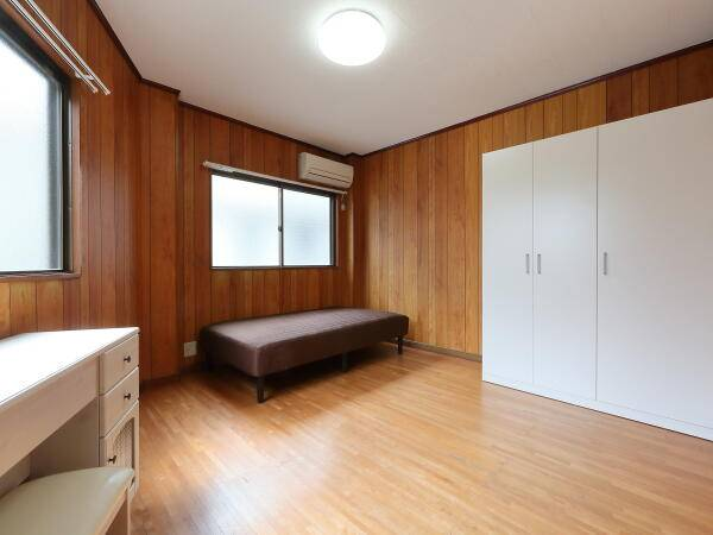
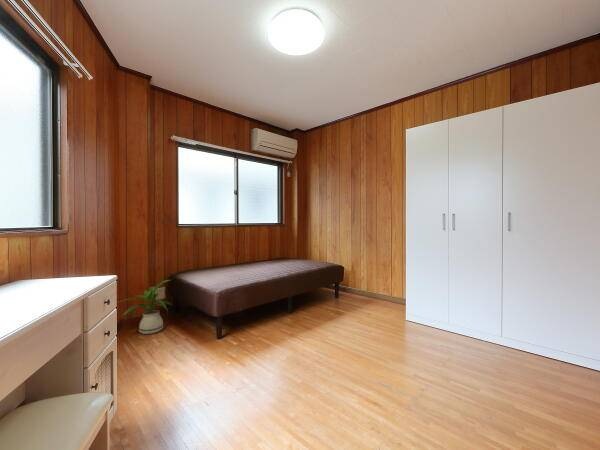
+ house plant [116,279,173,335]
